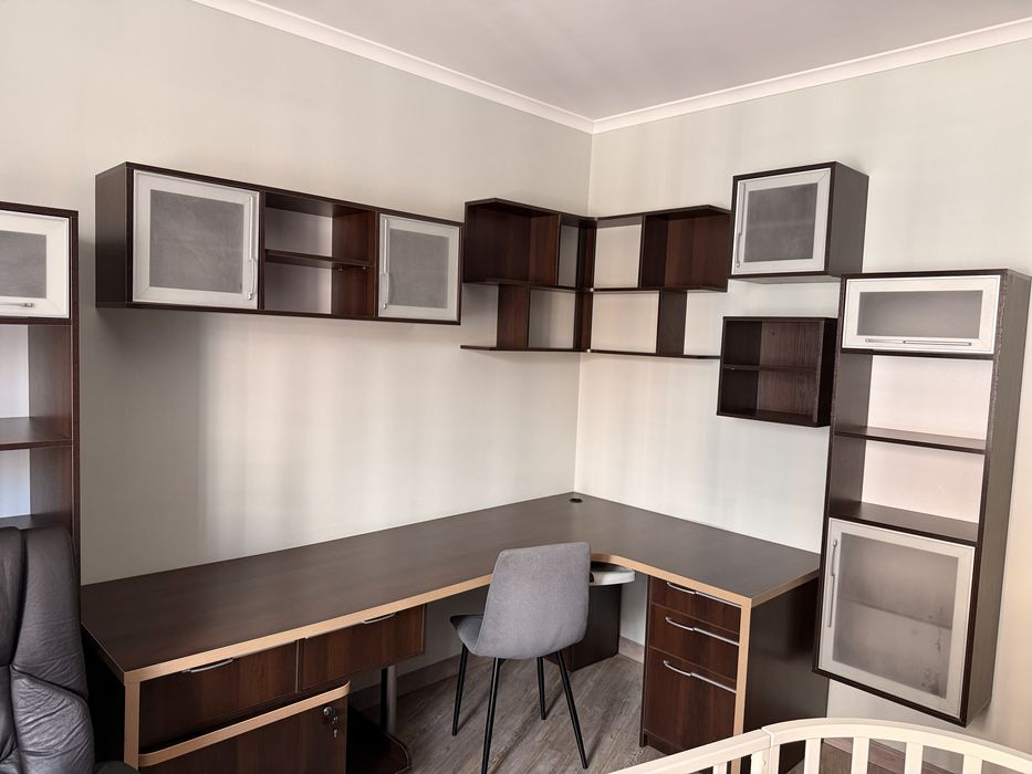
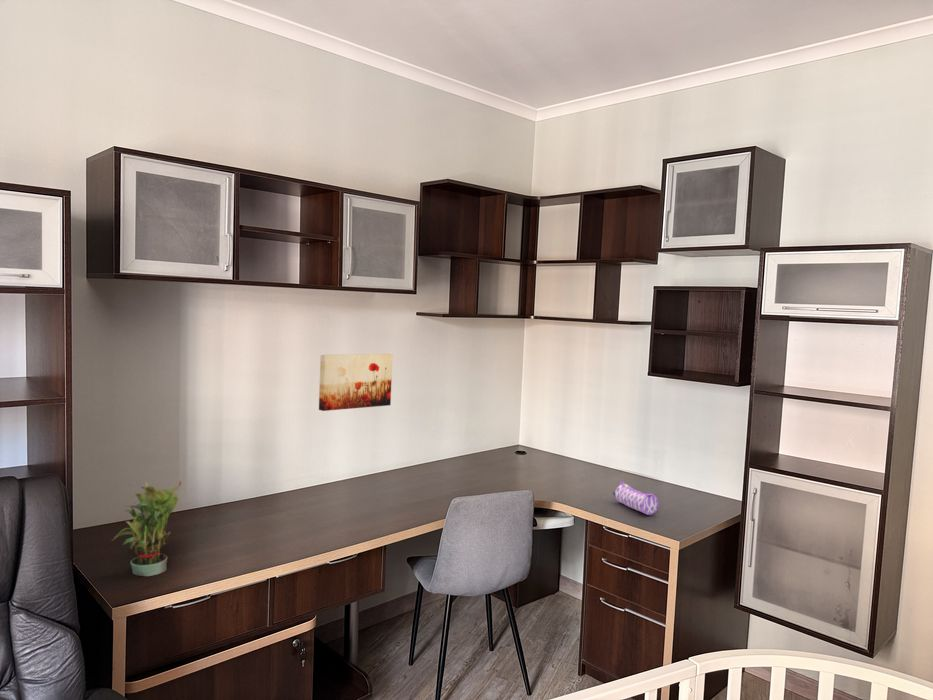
+ wall art [318,353,393,412]
+ potted plant [111,480,182,577]
+ pencil case [612,481,659,516]
